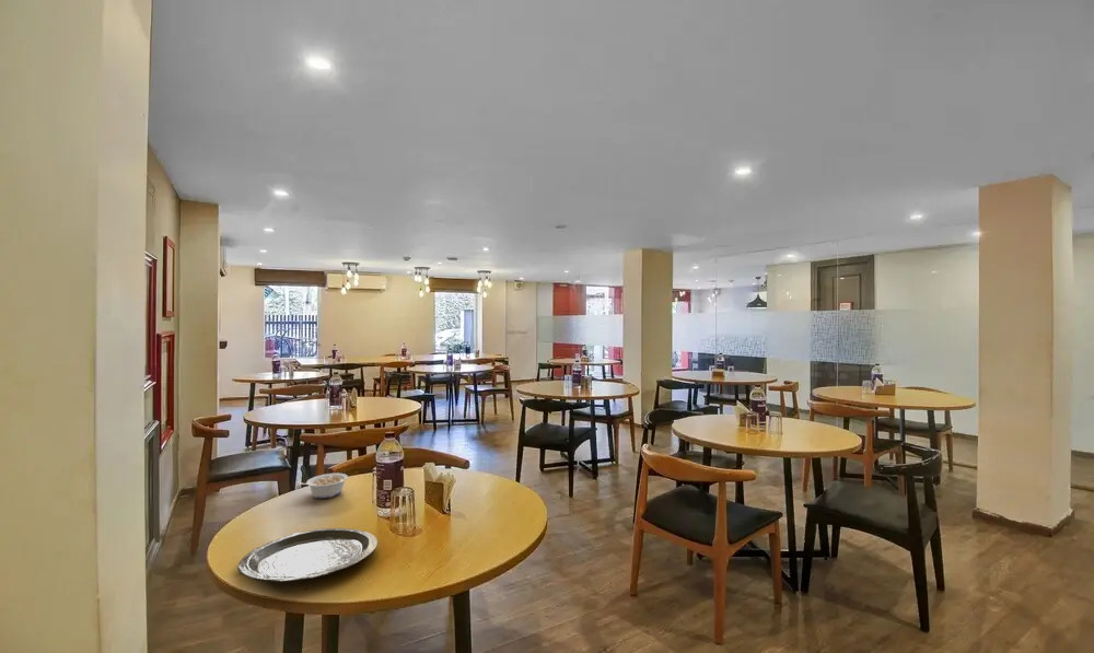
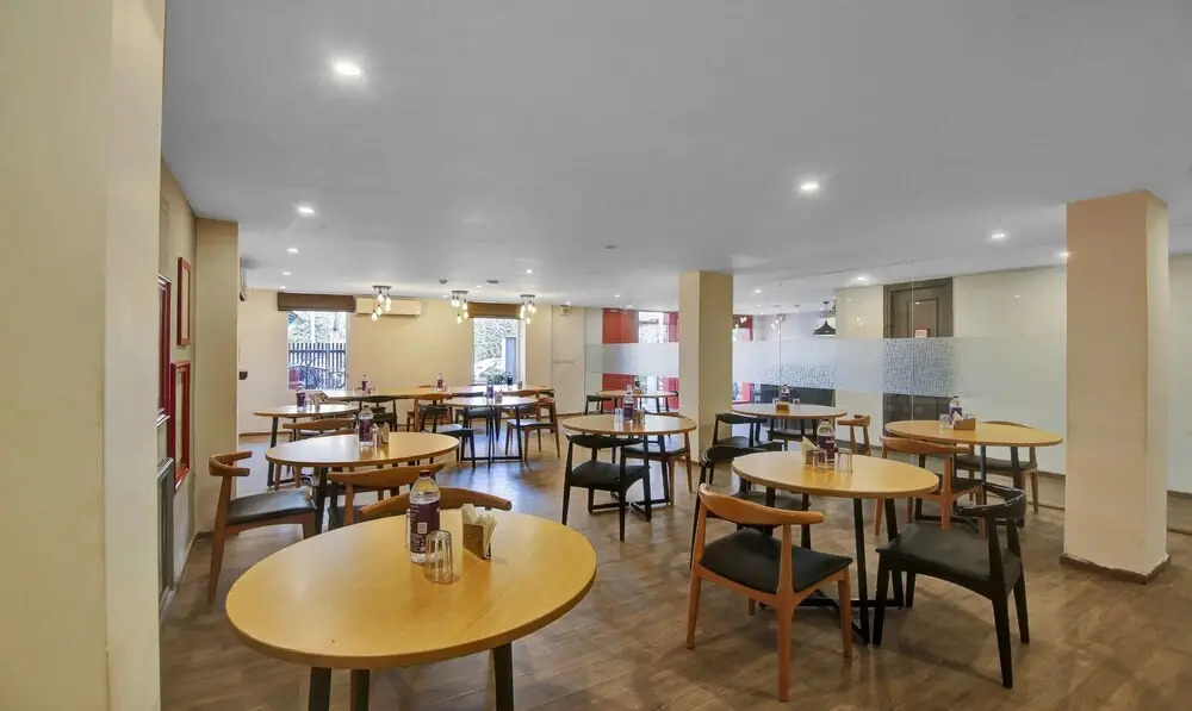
- plate [236,527,380,583]
- legume [298,473,349,500]
